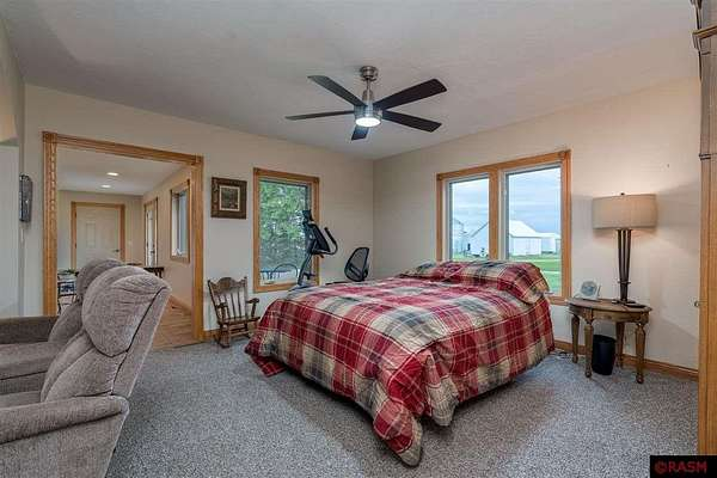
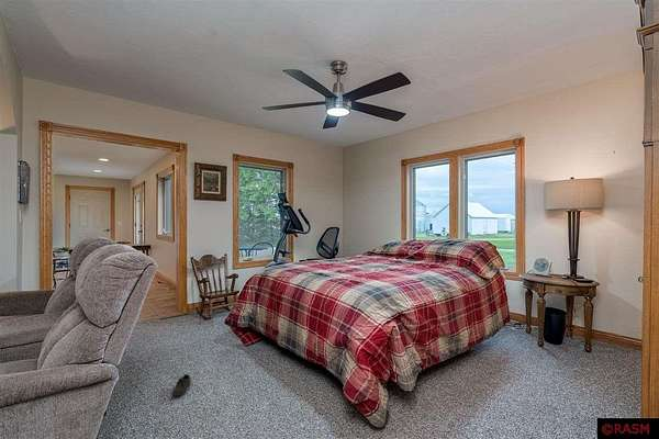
+ shoe [171,373,192,397]
